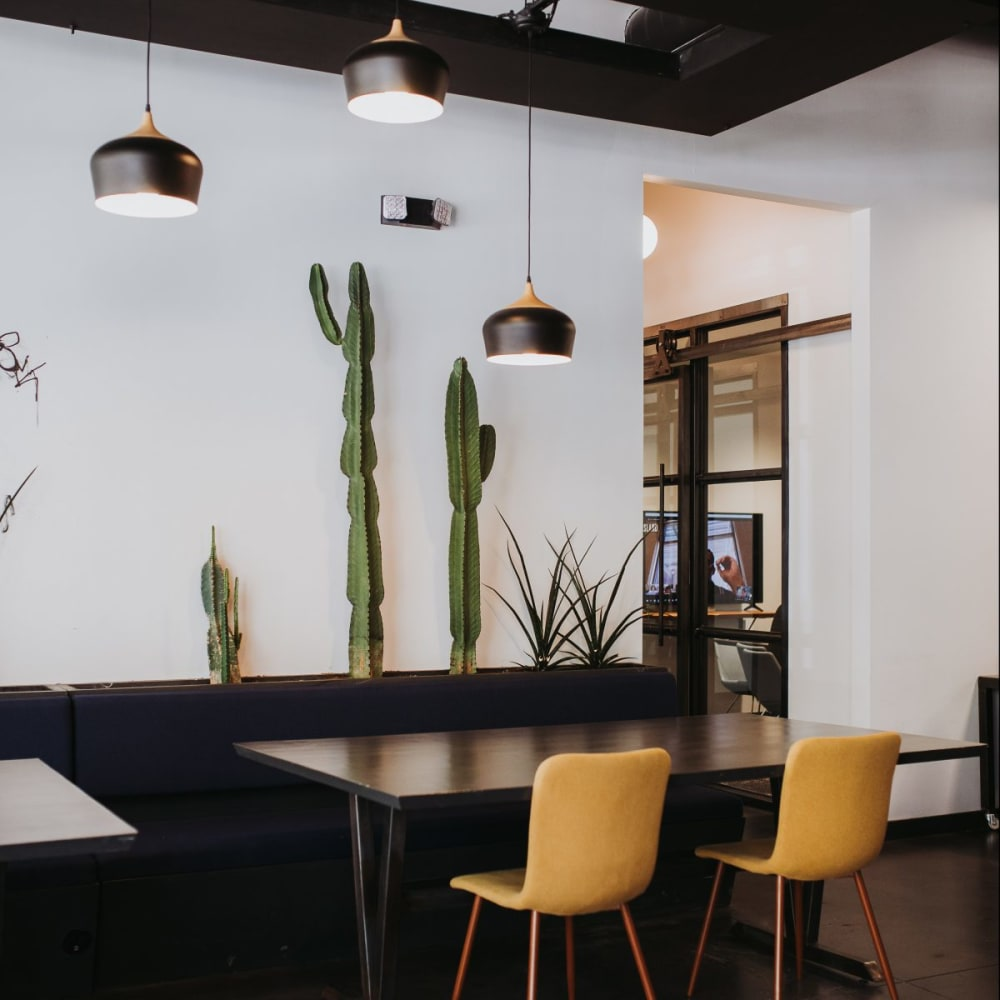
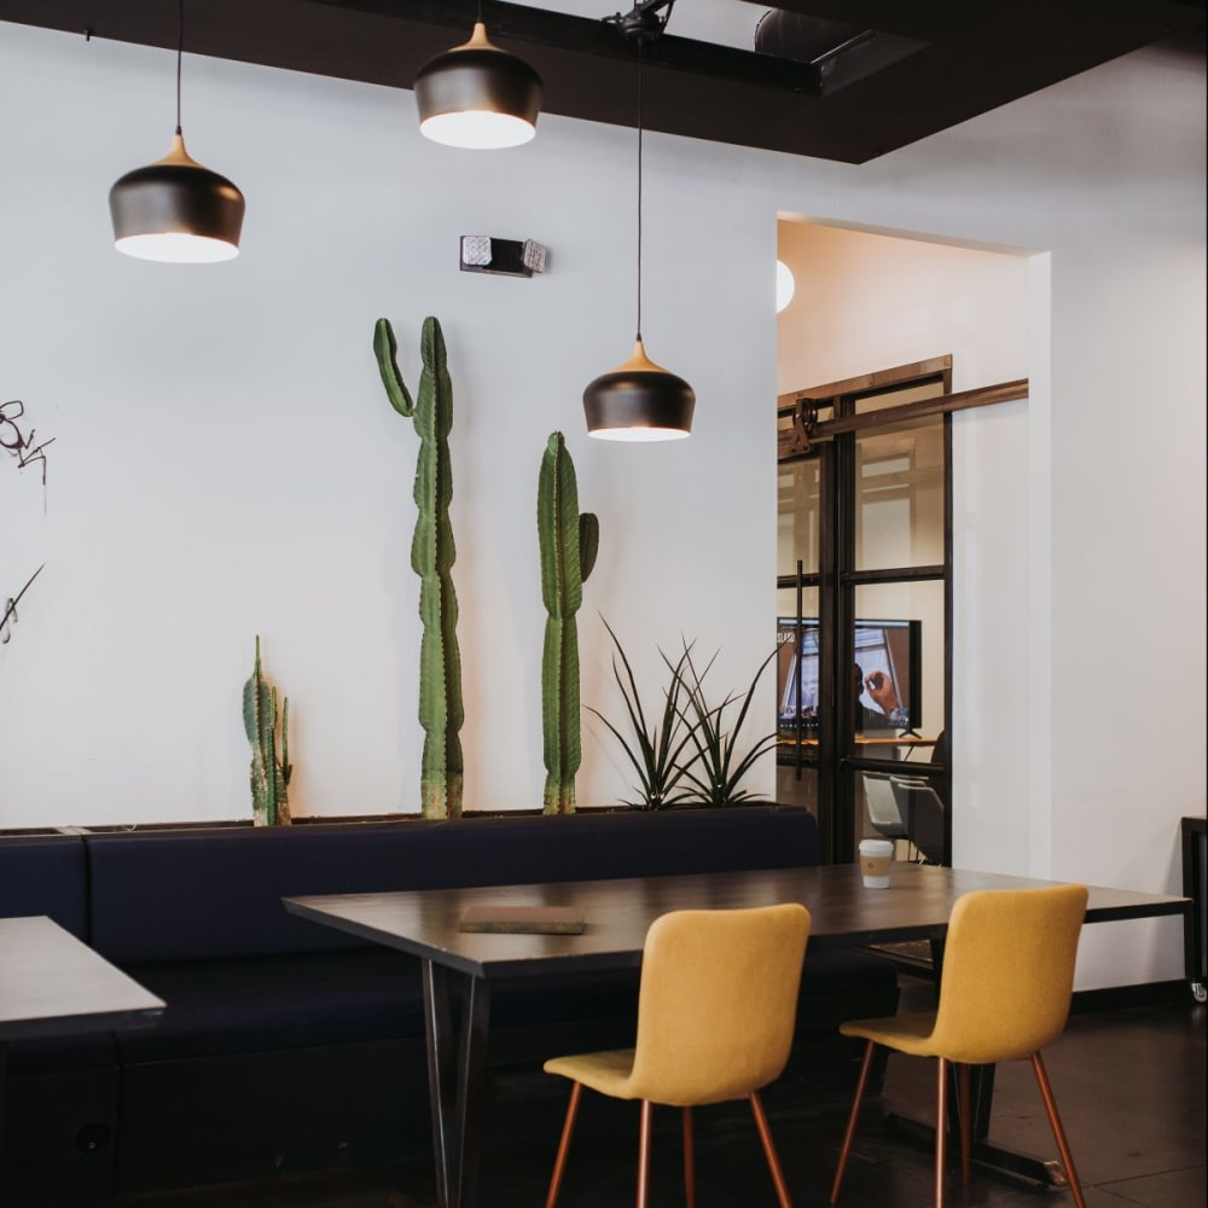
+ coffee cup [858,838,894,890]
+ notebook [458,905,586,935]
